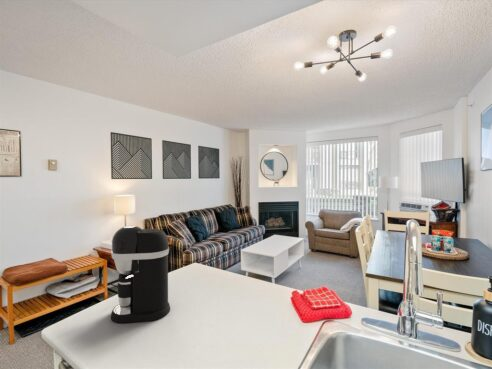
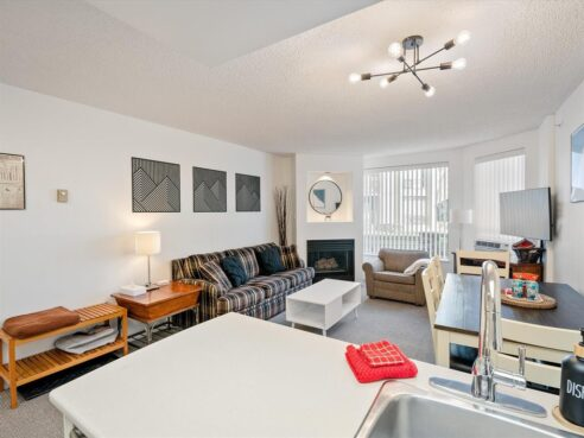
- coffee maker [110,225,171,324]
